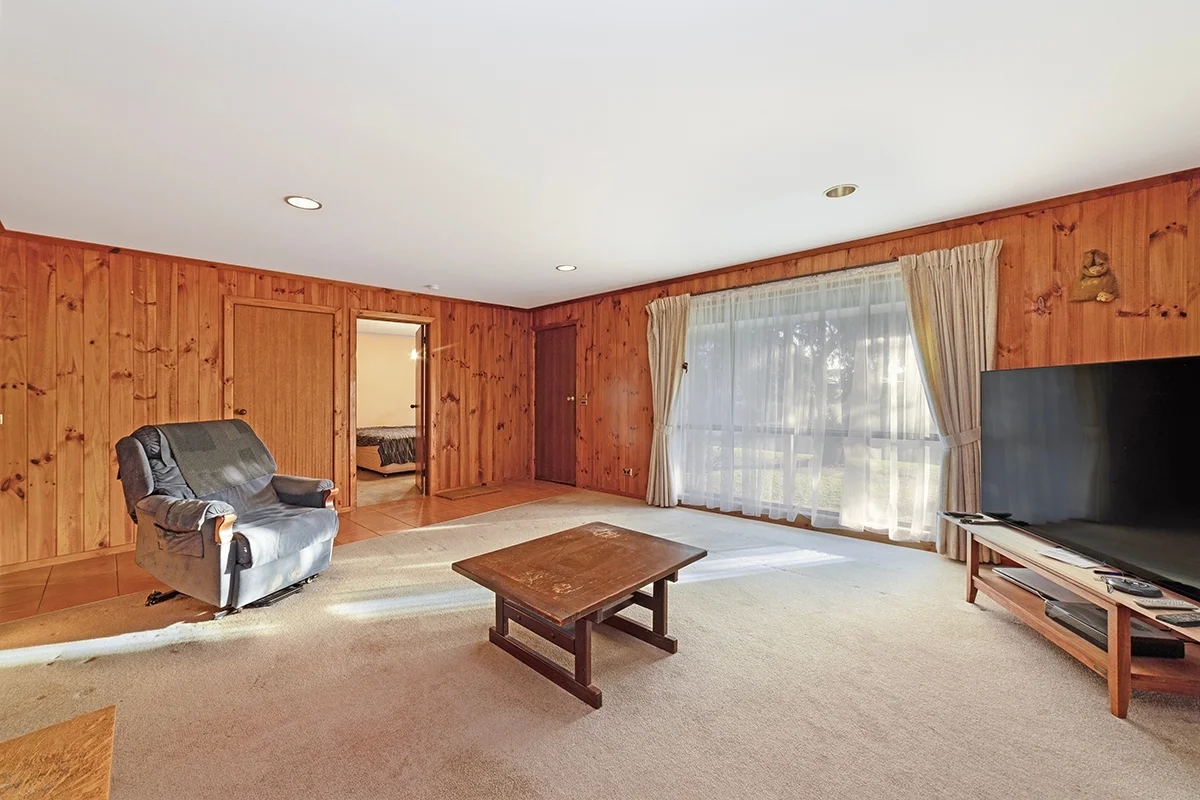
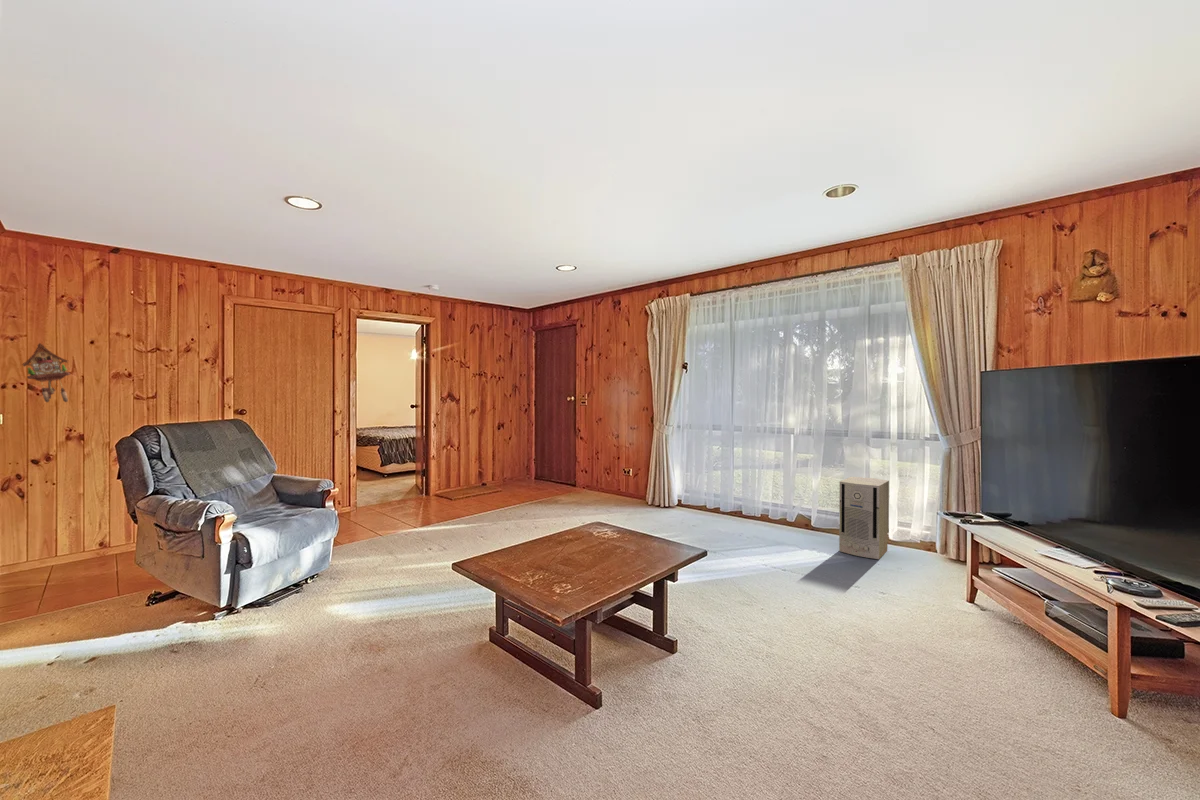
+ cuckoo clock [20,342,71,403]
+ air purifier [838,476,890,560]
